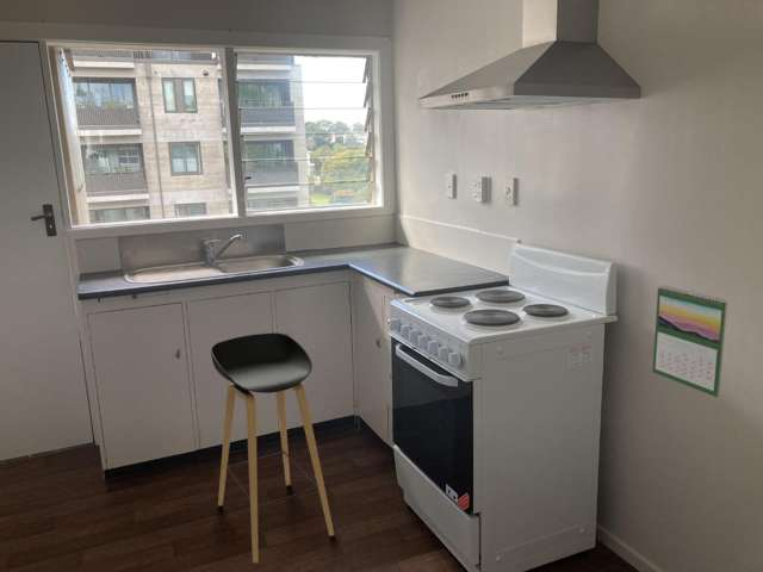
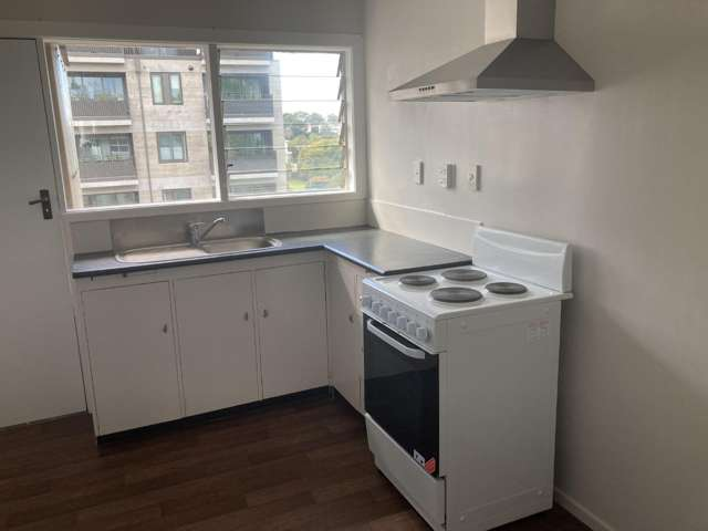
- calendar [652,284,728,398]
- stool [210,331,335,564]
